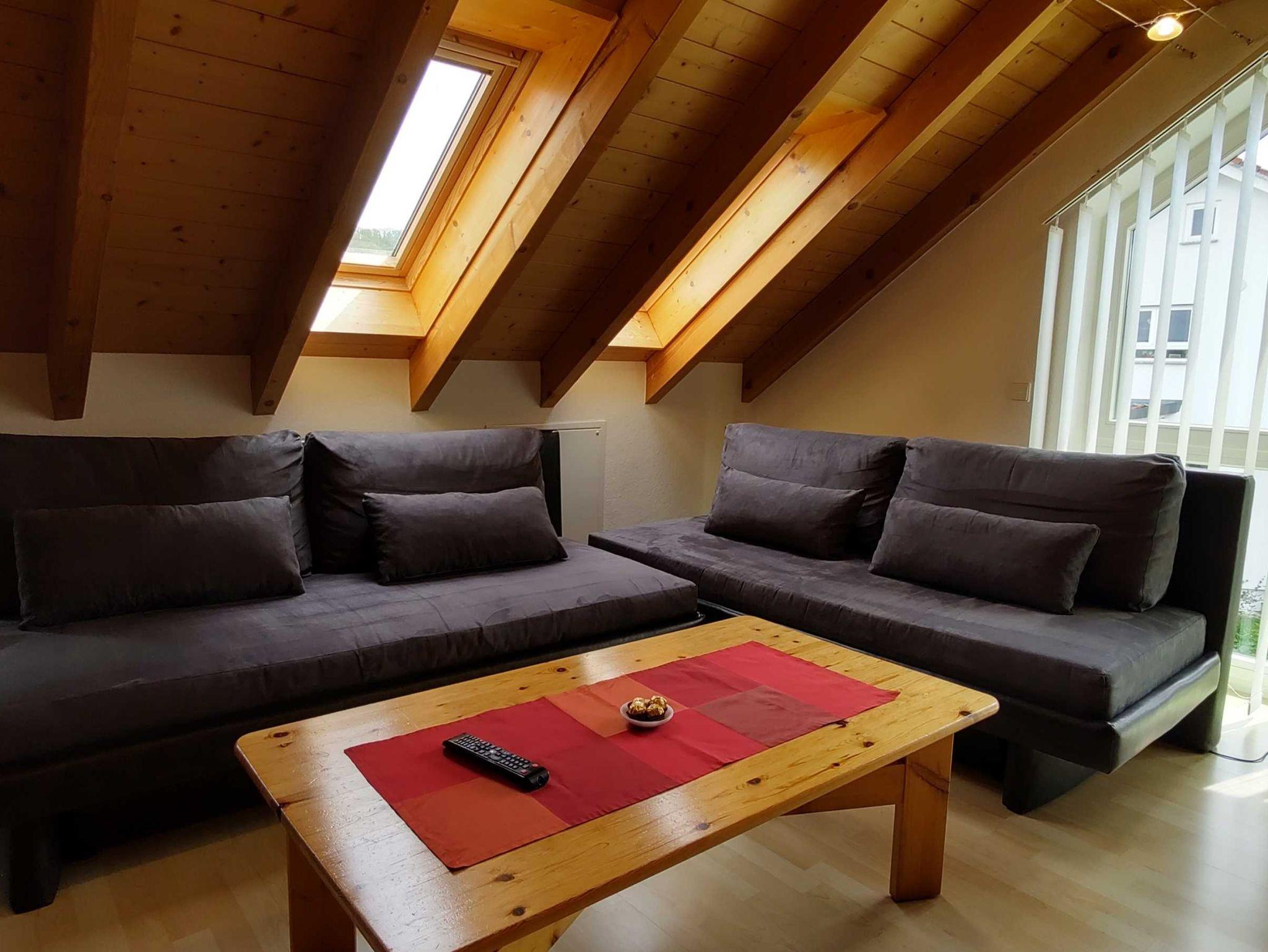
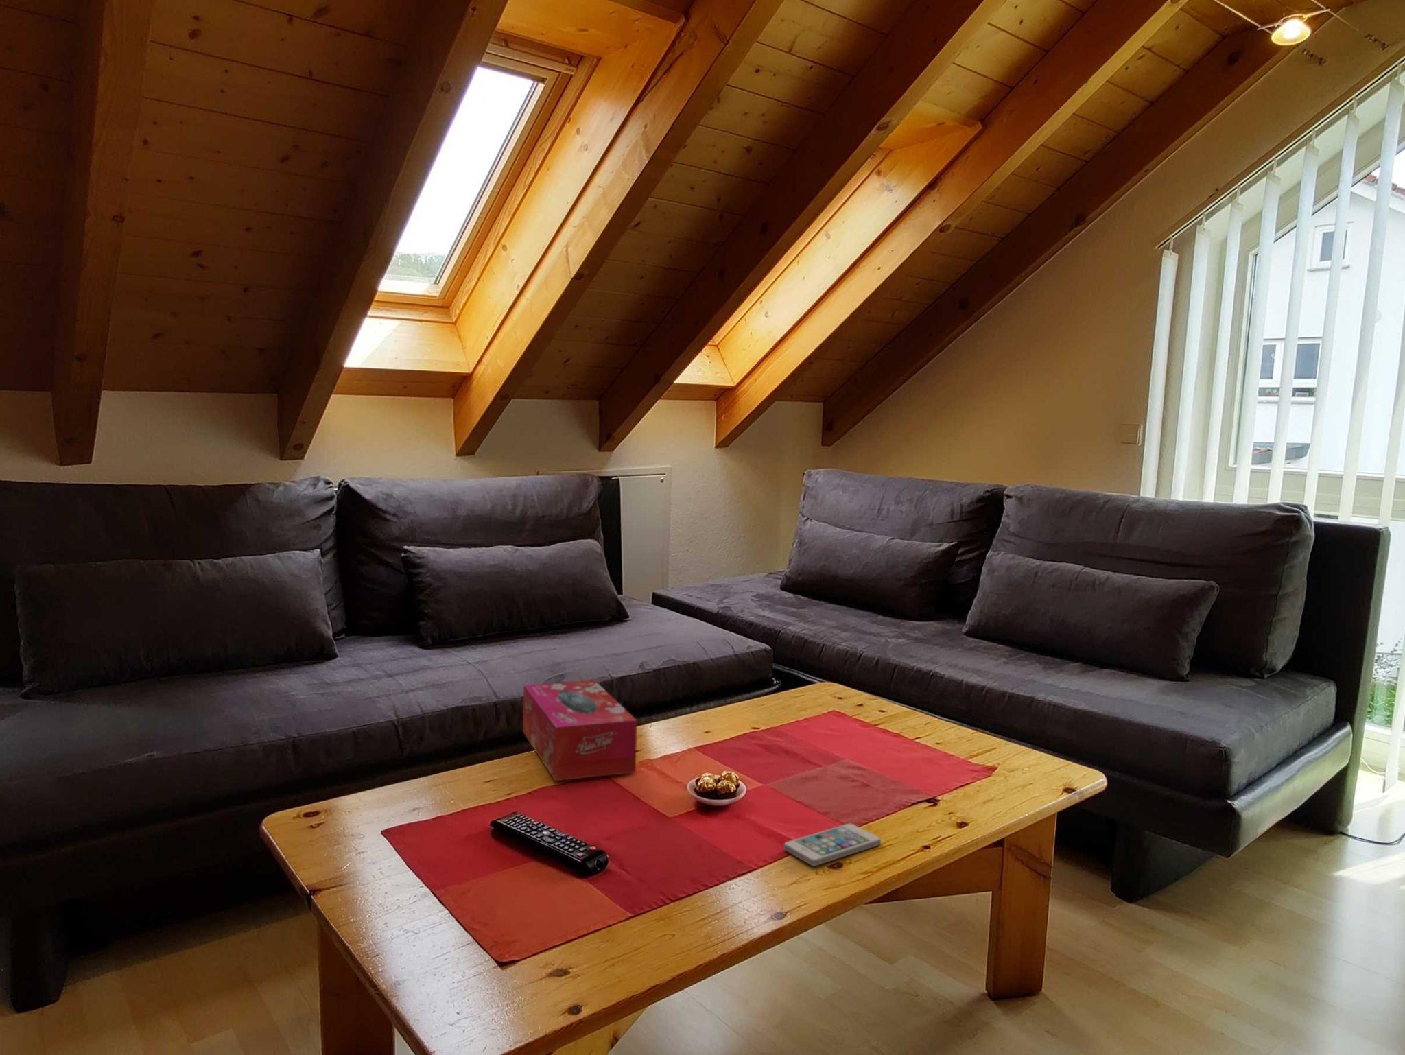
+ tissue box [522,679,638,781]
+ smartphone [782,823,882,867]
